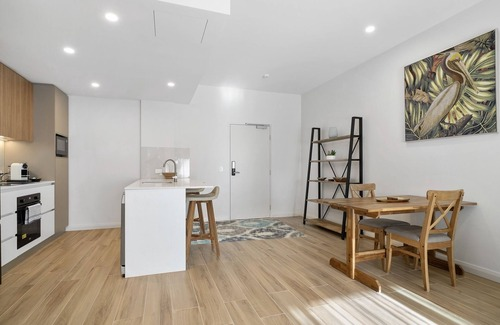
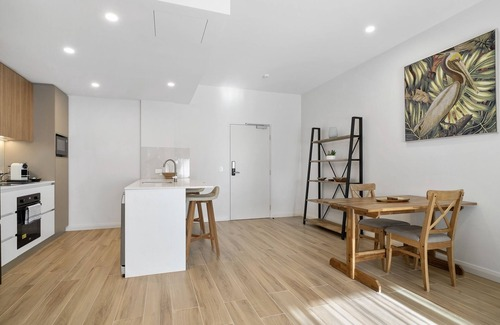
- rug [190,217,307,246]
